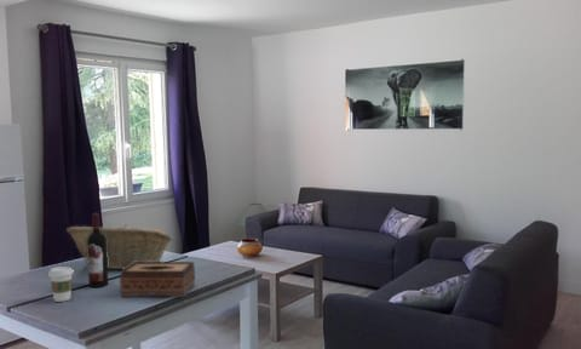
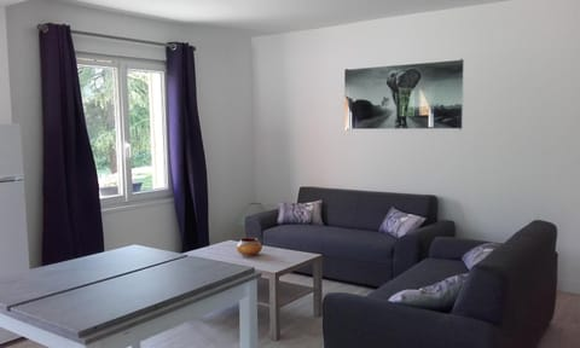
- wine bottle [87,212,109,288]
- fruit basket [65,225,174,271]
- tissue box [119,261,196,298]
- coffee cup [47,265,75,303]
